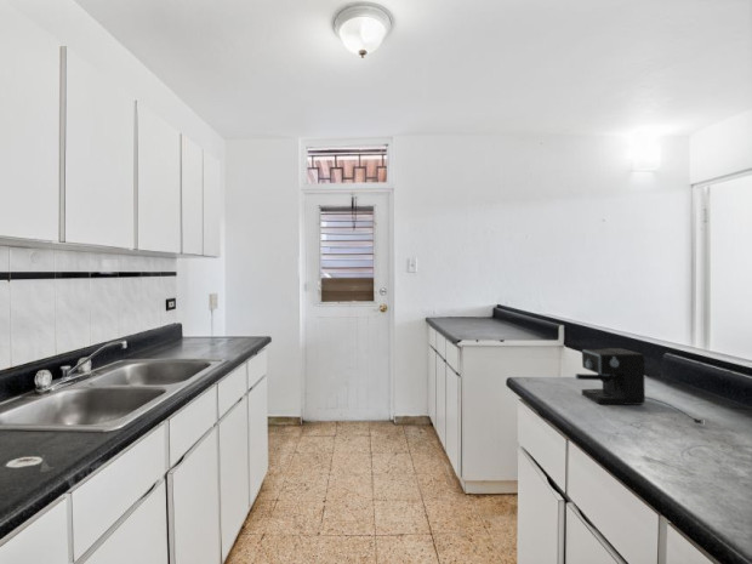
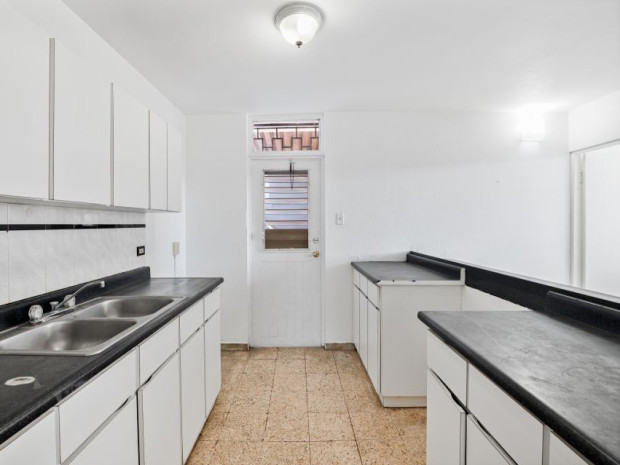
- coffee maker [574,347,702,425]
